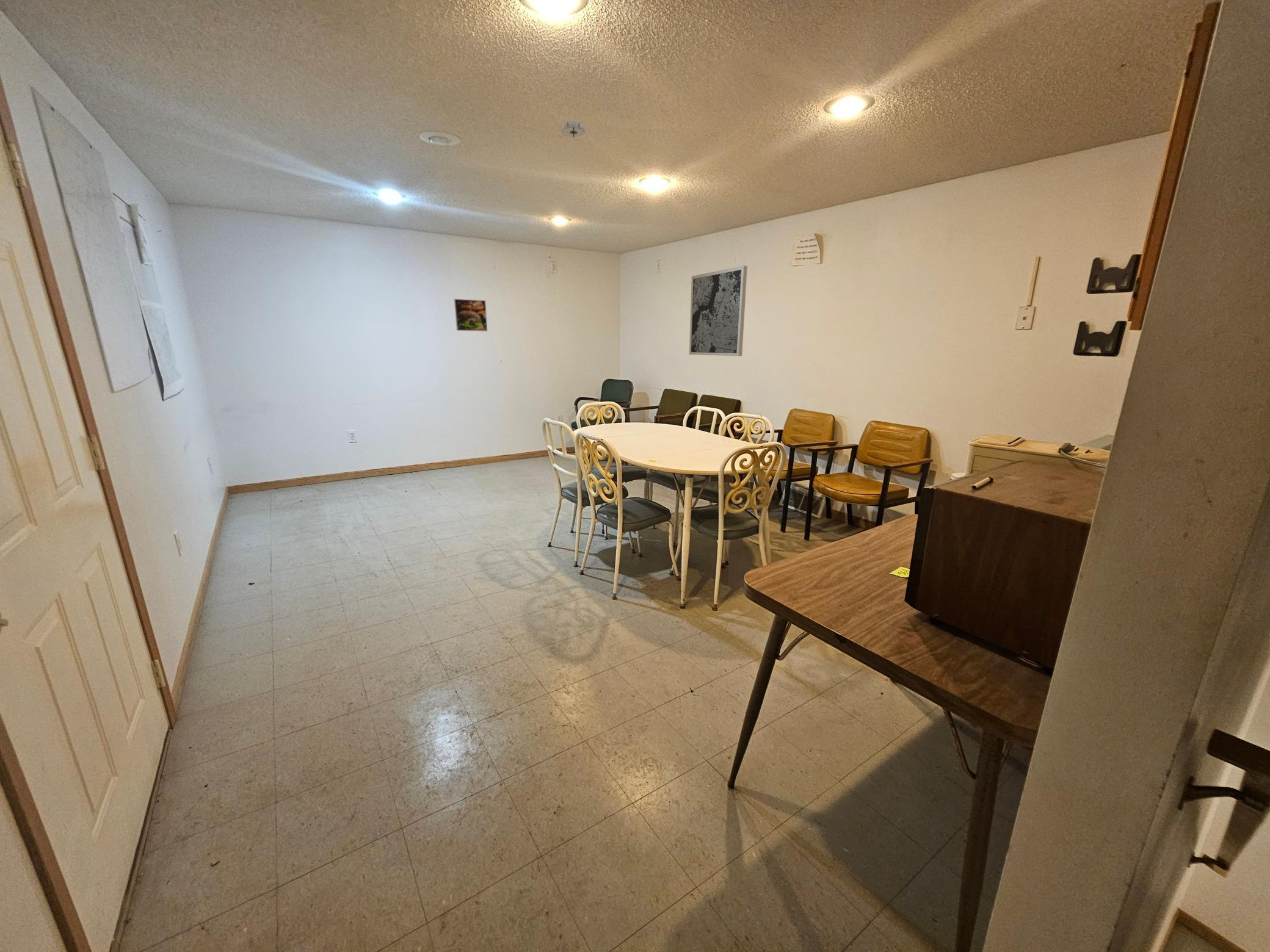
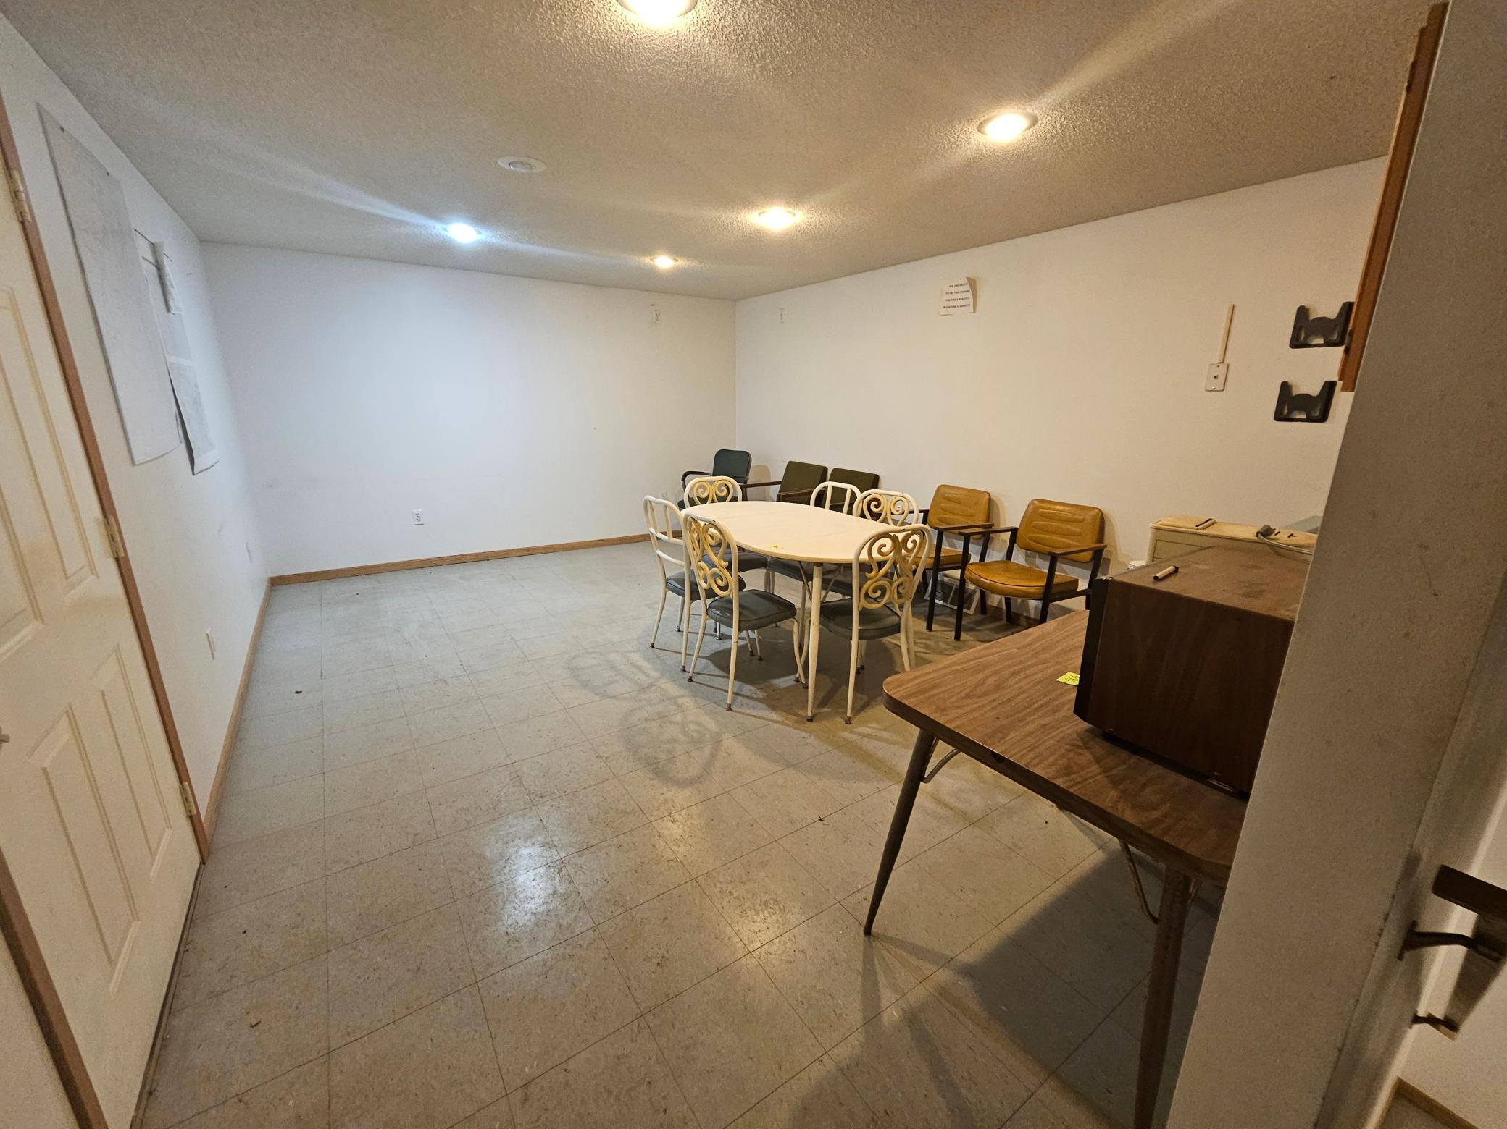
- smoke detector [559,120,587,138]
- wall art [689,265,748,356]
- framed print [454,298,488,332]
